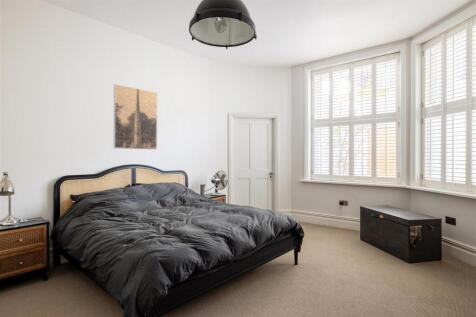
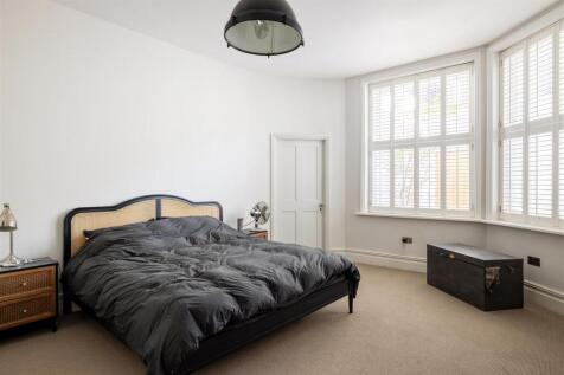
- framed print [113,83,158,151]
